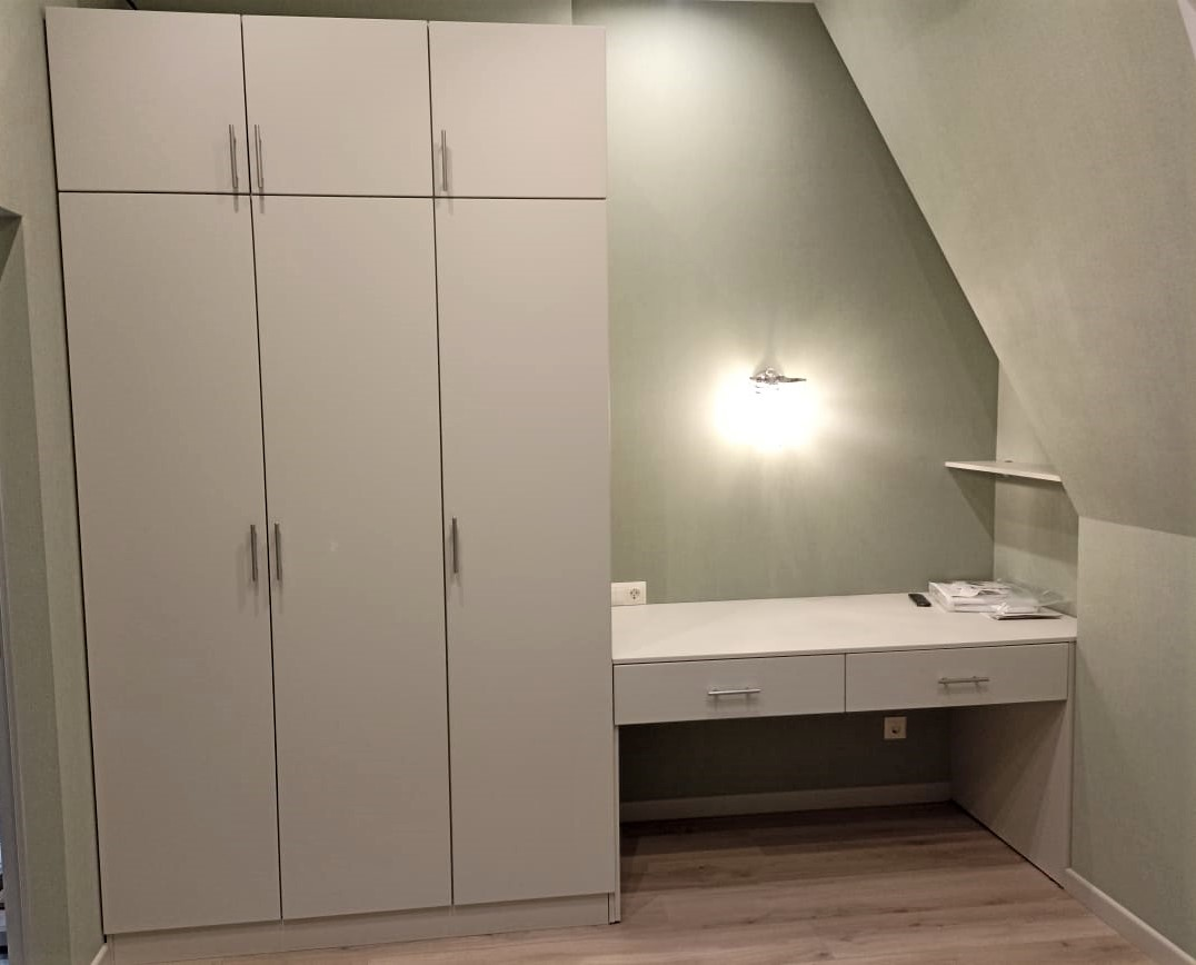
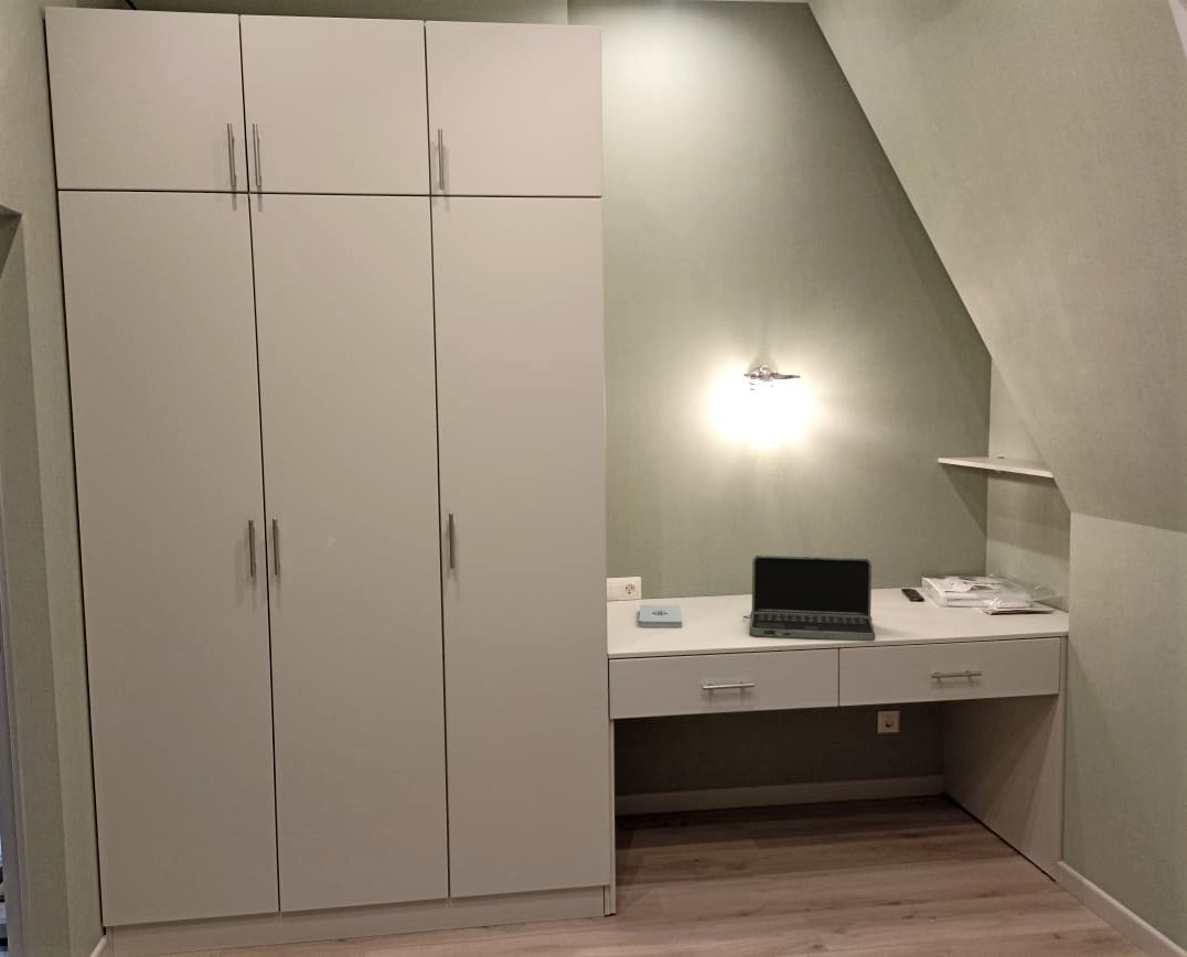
+ laptop [742,553,876,642]
+ notepad [639,604,683,628]
